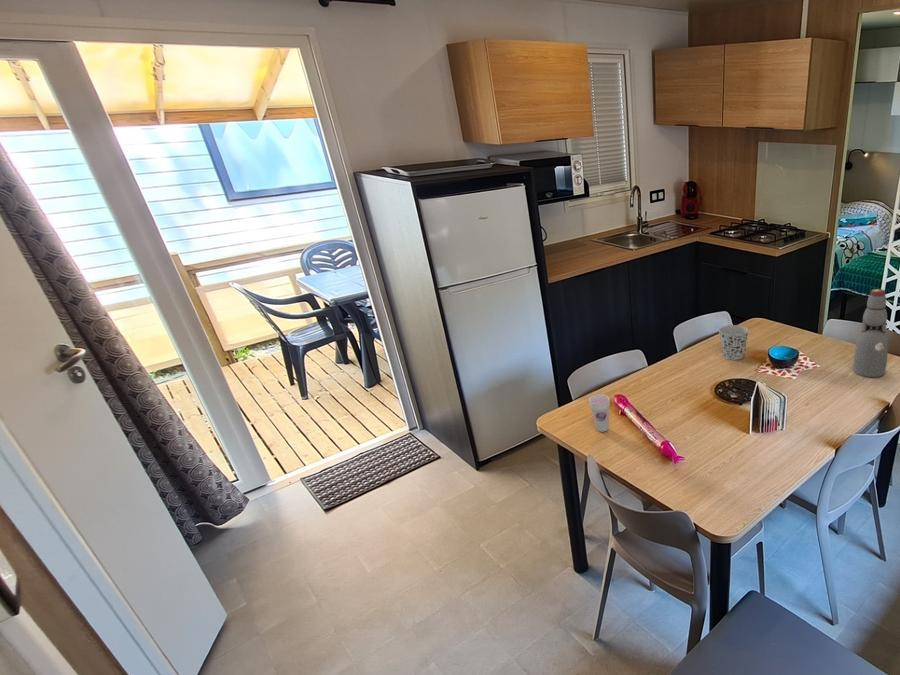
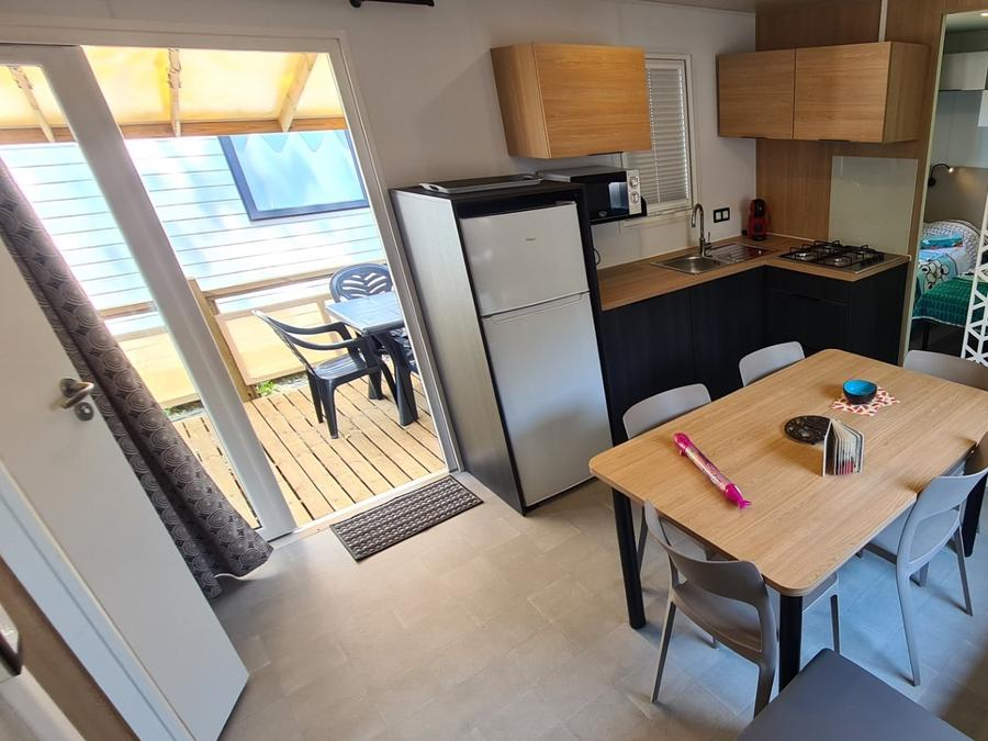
- bottle [852,288,889,378]
- cup [718,324,750,361]
- cup [588,393,611,433]
